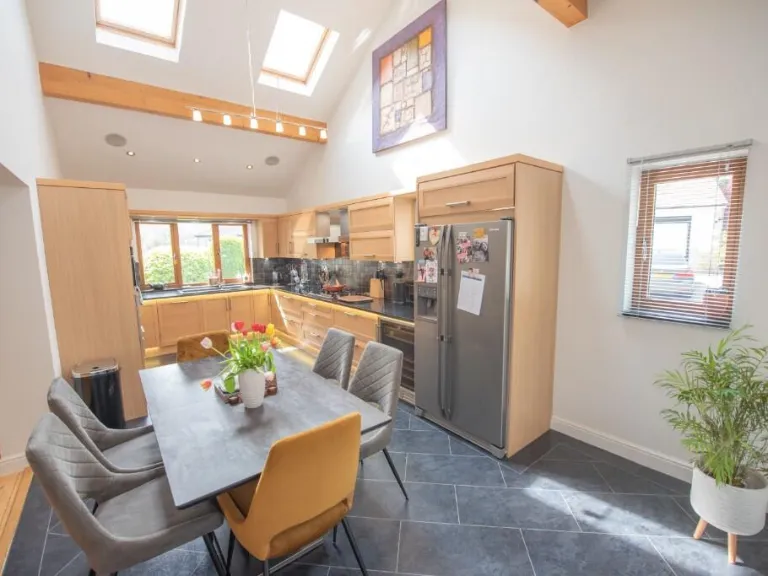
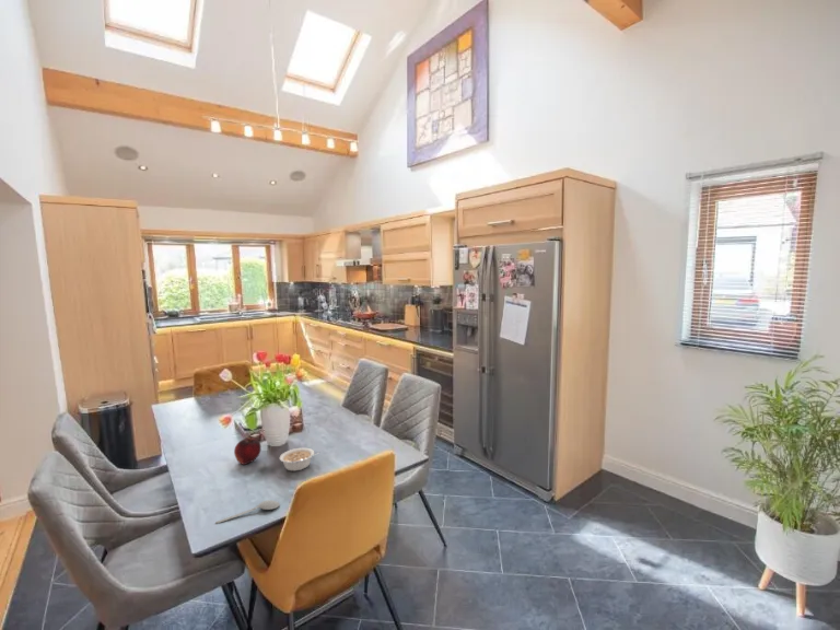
+ fruit [233,436,262,466]
+ legume [279,447,319,472]
+ spoon [214,499,281,525]
